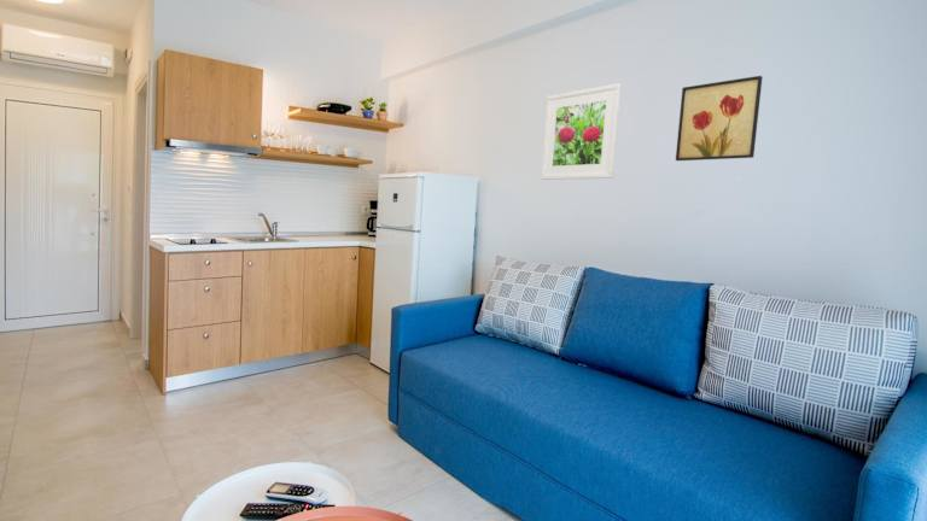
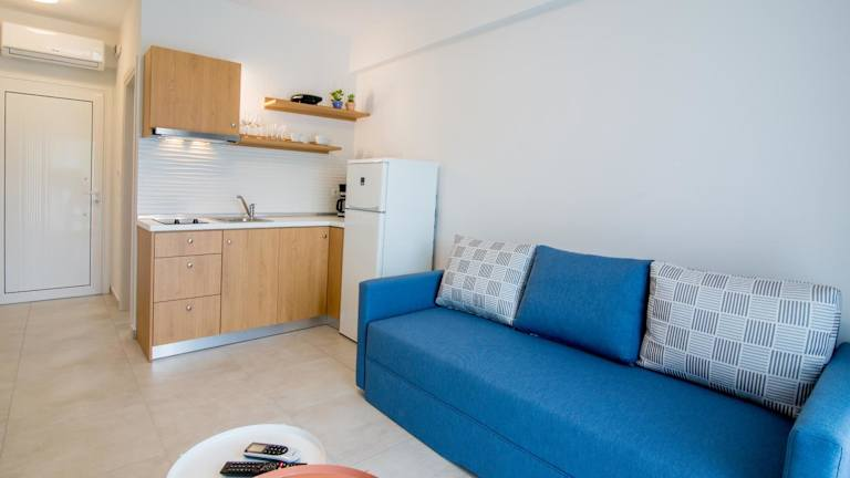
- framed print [540,82,623,181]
- wall art [675,75,764,162]
